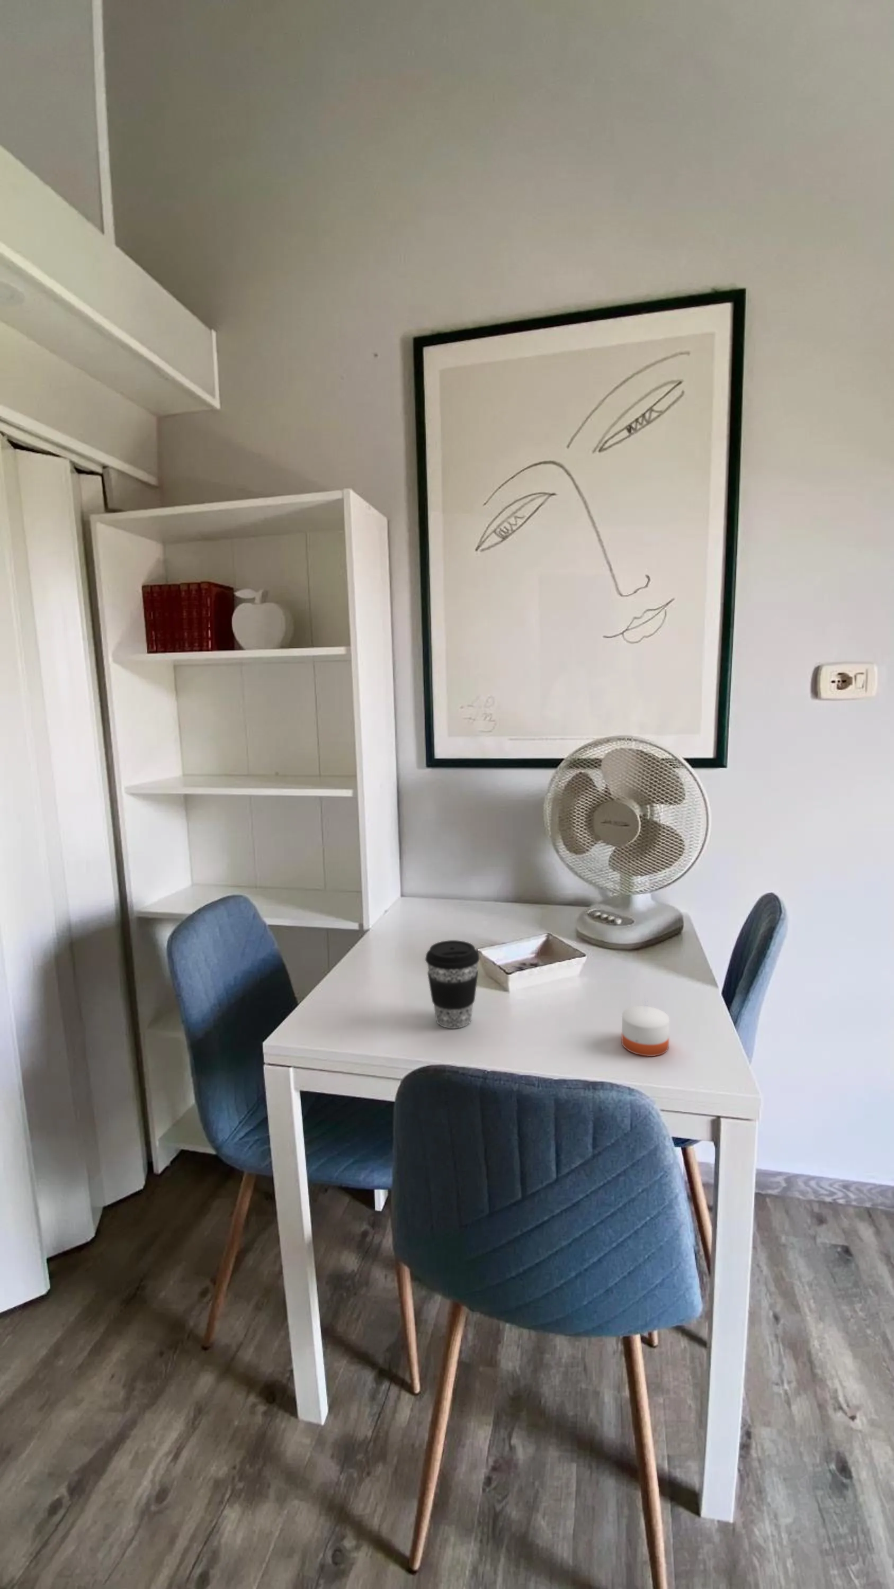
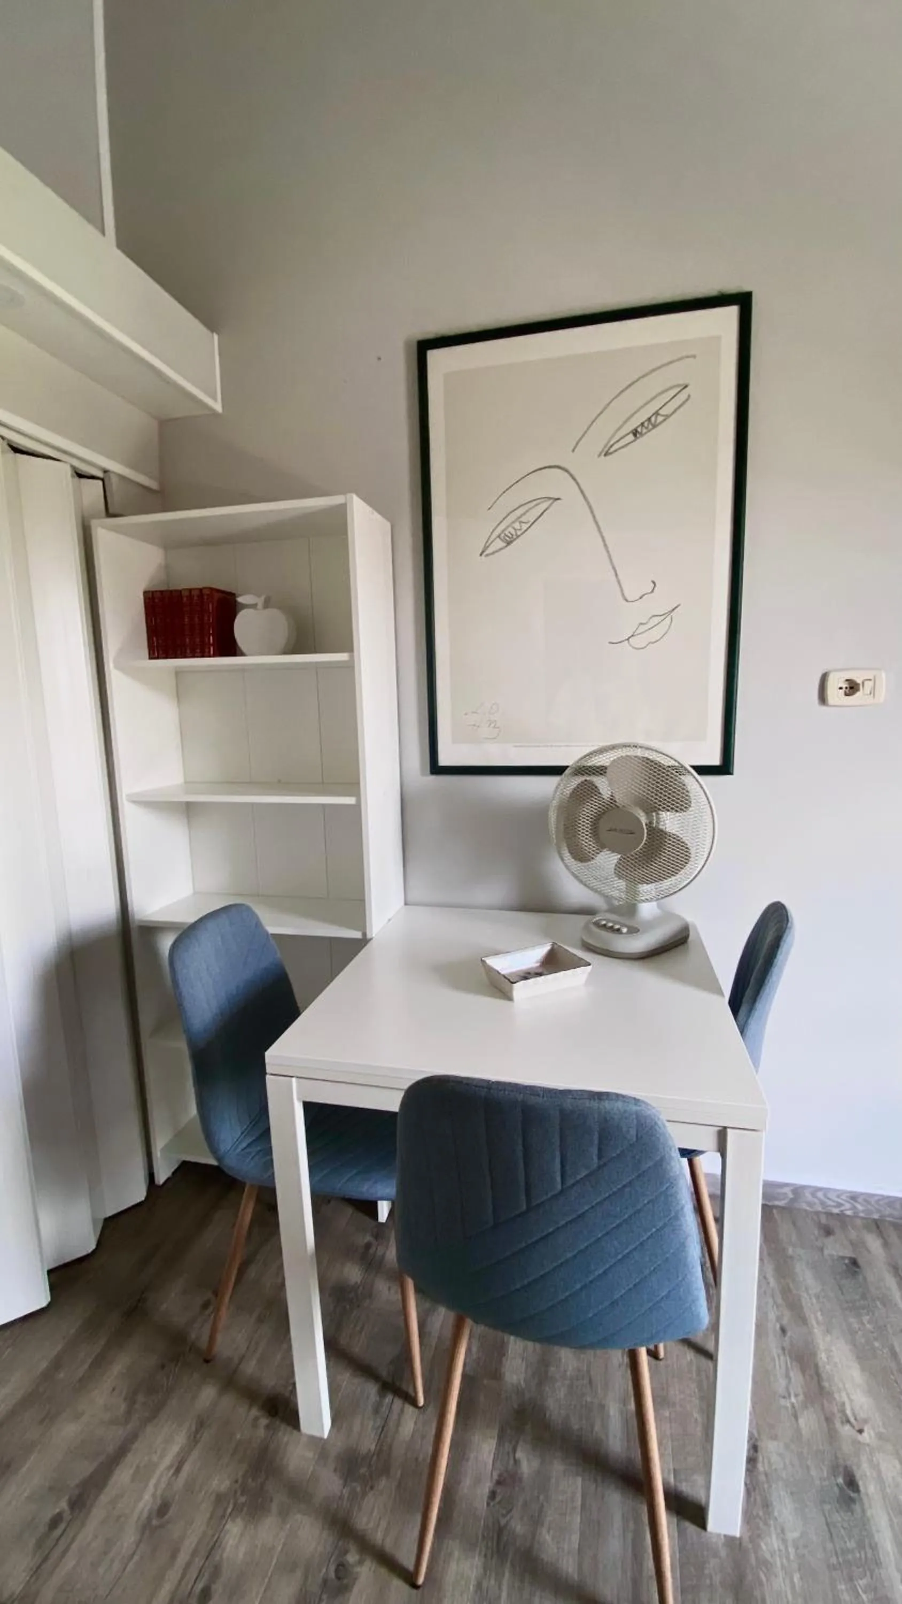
- coffee cup [425,940,480,1029]
- candle [621,993,670,1056]
